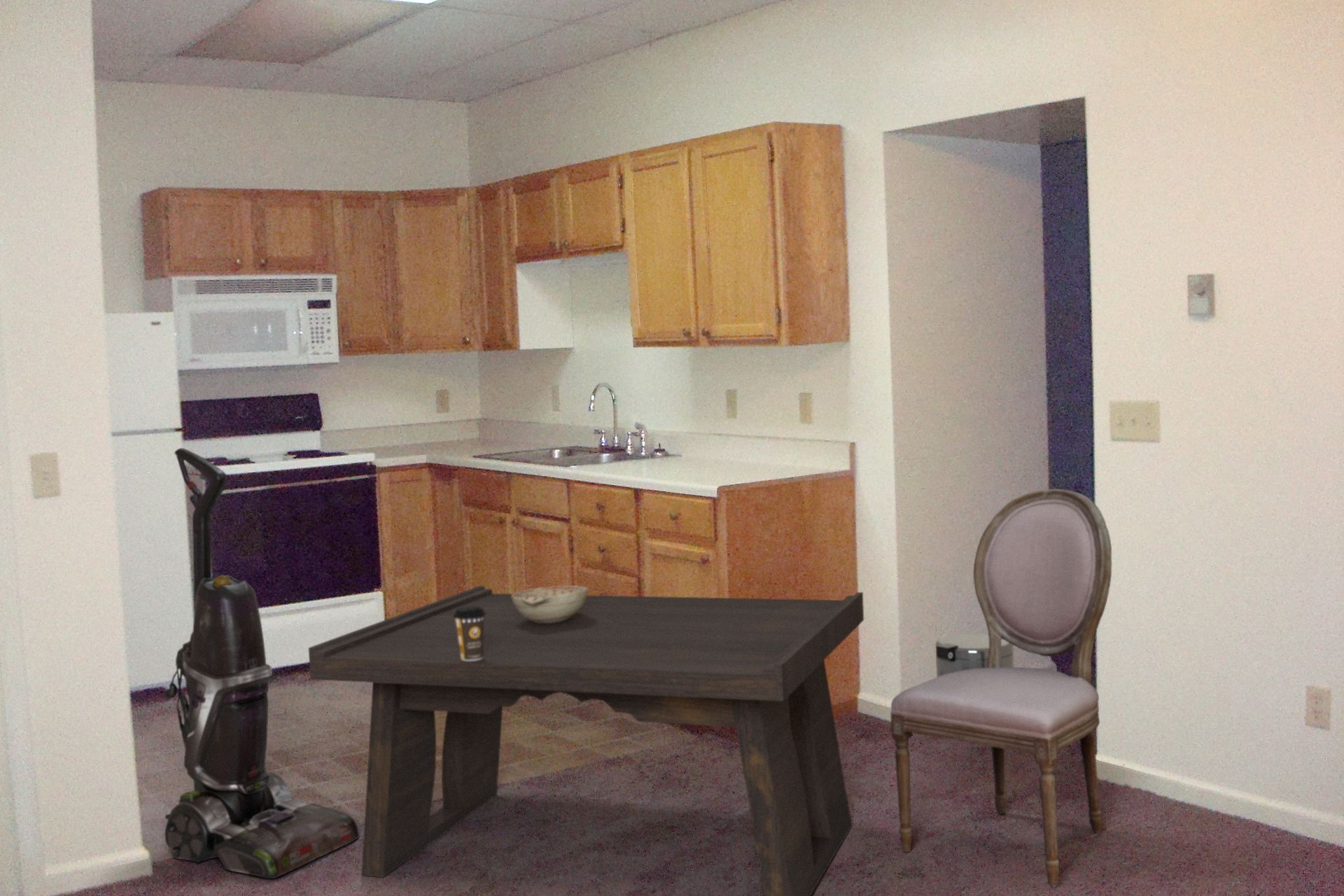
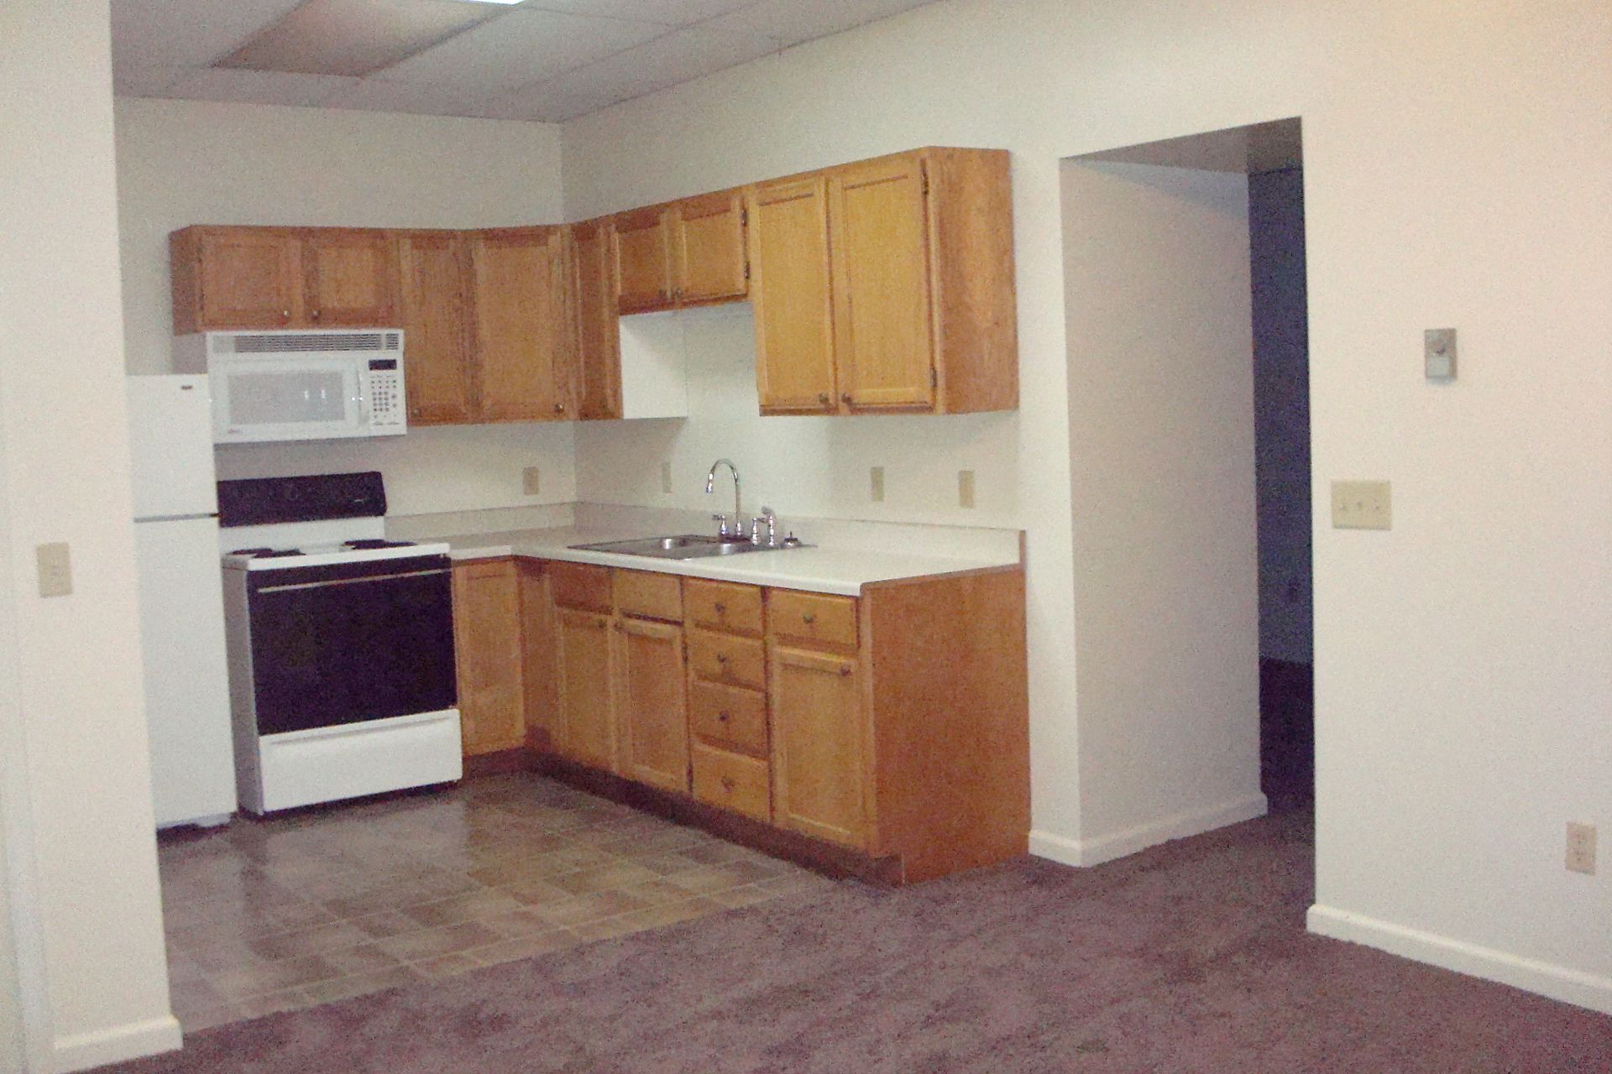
- decorative bowl [512,584,589,624]
- dining chair [890,488,1112,888]
- coffee cup [454,606,486,661]
- coffee table [308,585,865,896]
- vacuum cleaner [164,447,360,879]
- trash can [935,633,1014,678]
